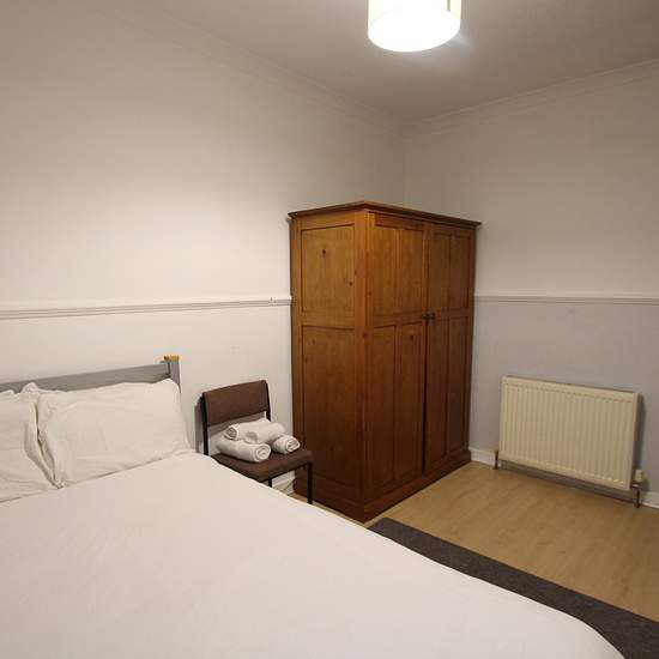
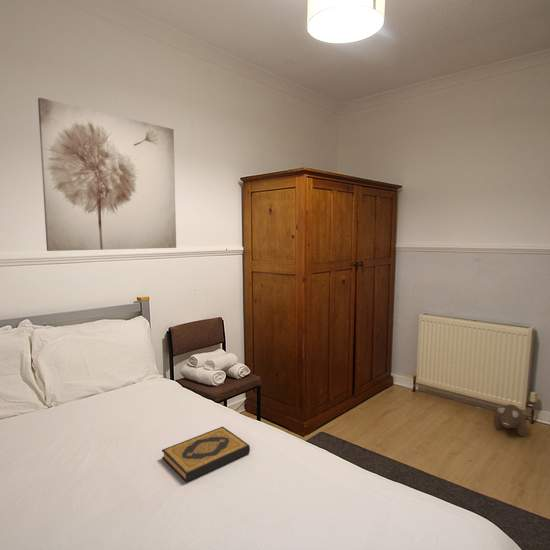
+ plush toy [492,403,527,437]
+ wall art [37,97,177,252]
+ hardback book [161,426,251,483]
